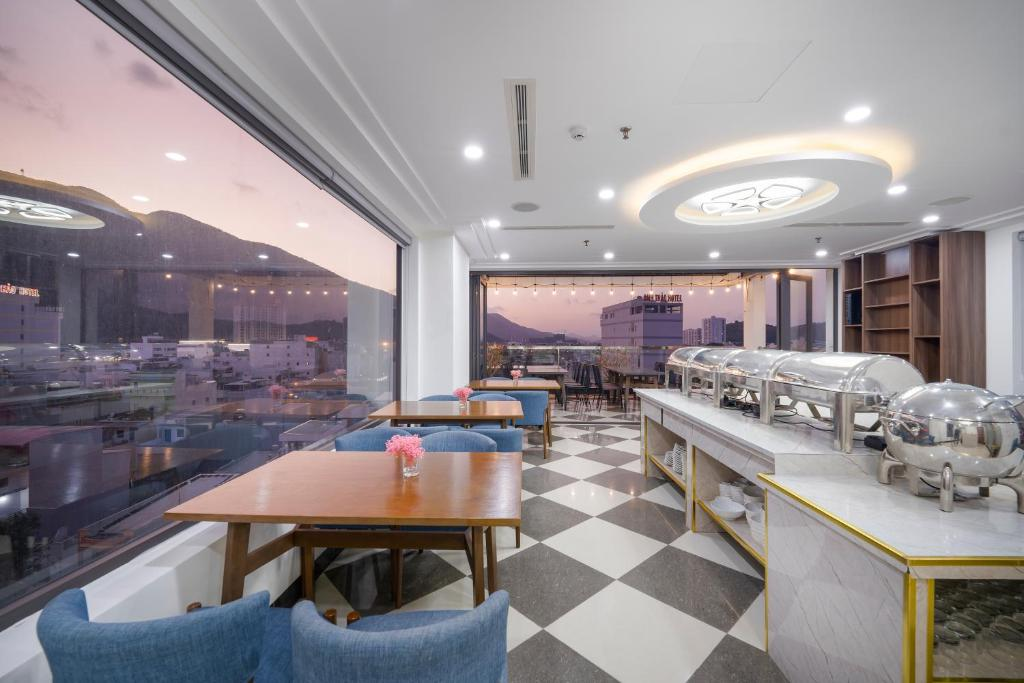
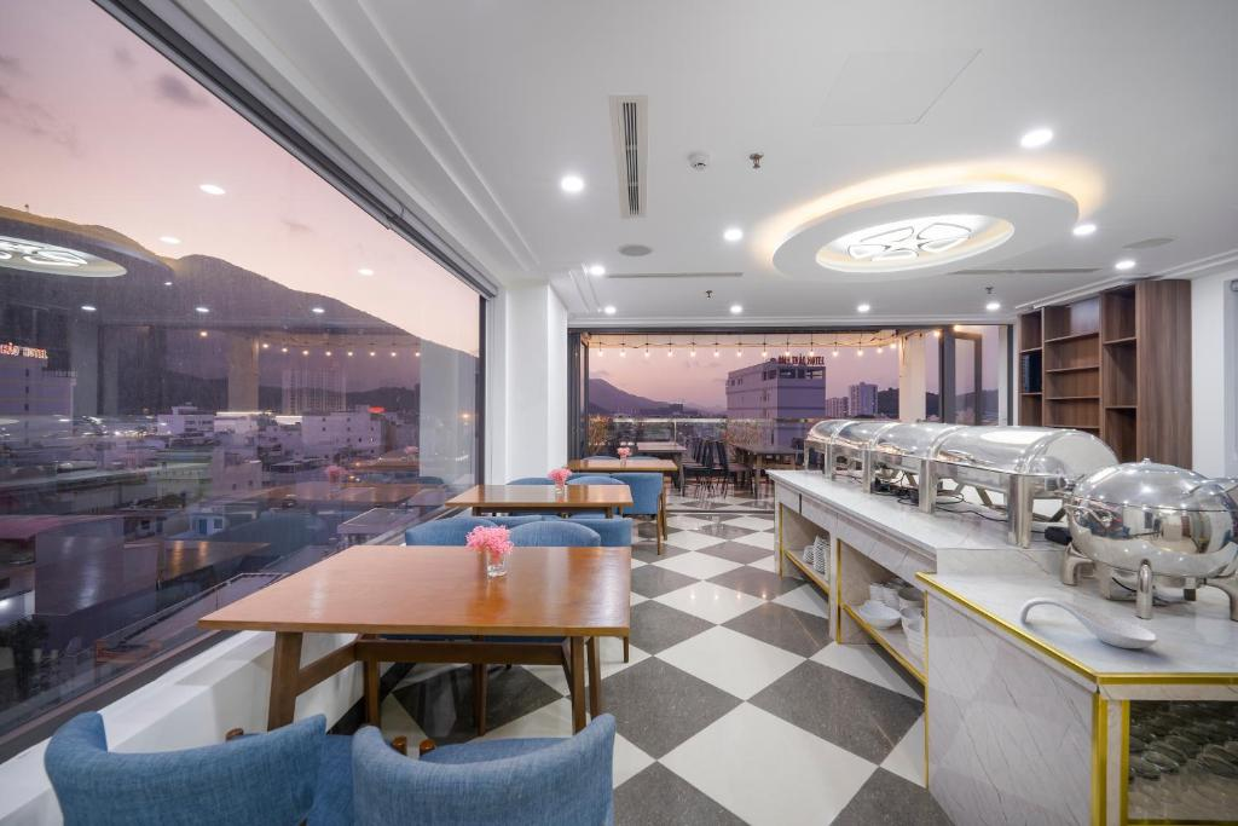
+ spoon rest [1018,596,1159,649]
